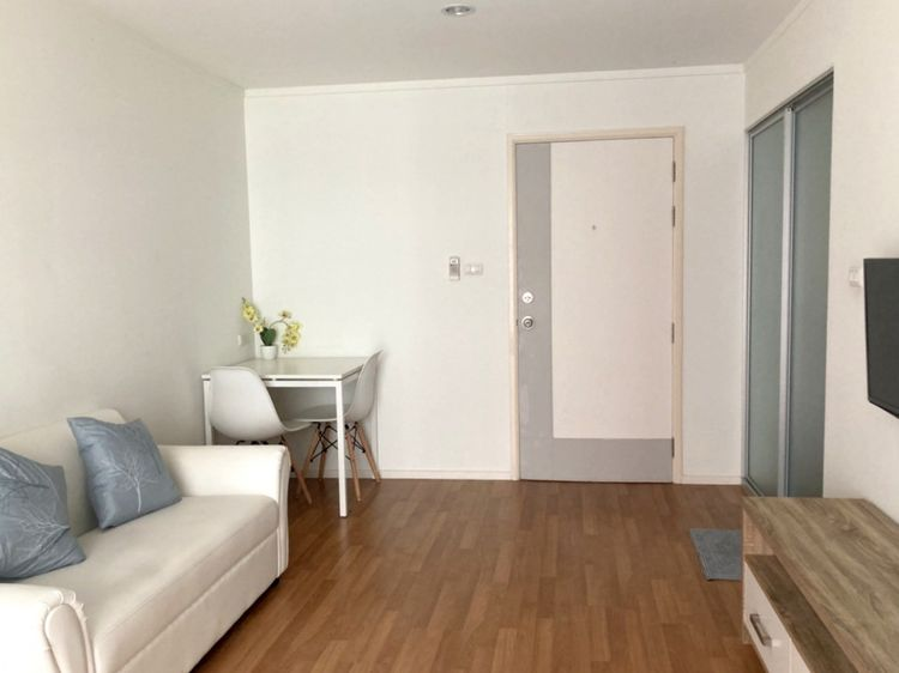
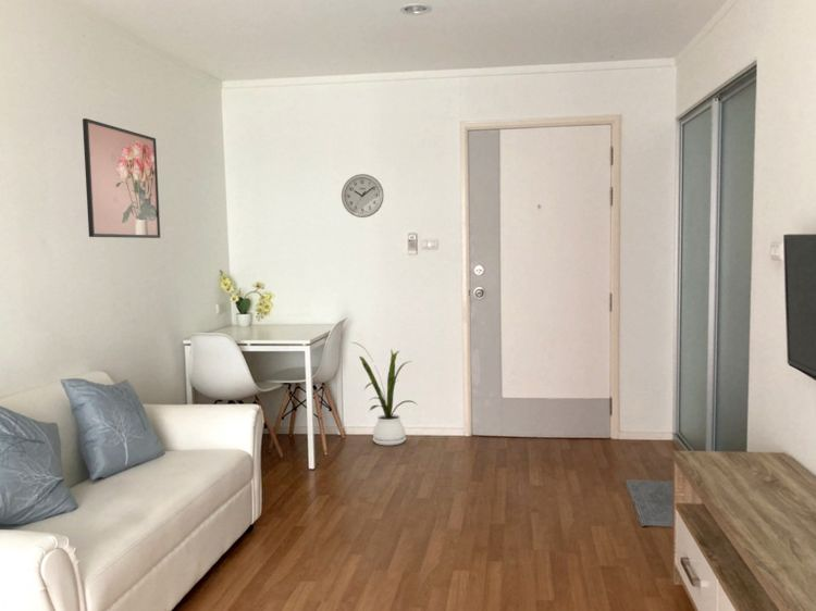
+ wall clock [341,173,385,219]
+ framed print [82,117,161,239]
+ house plant [353,341,418,447]
